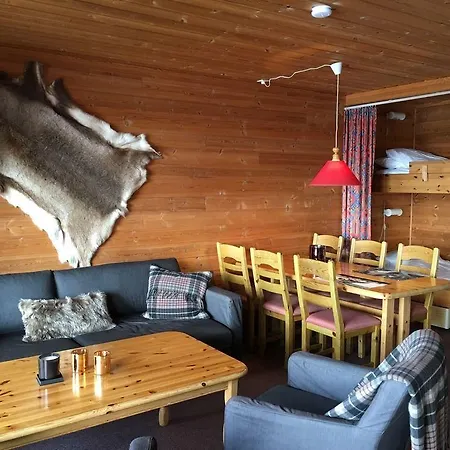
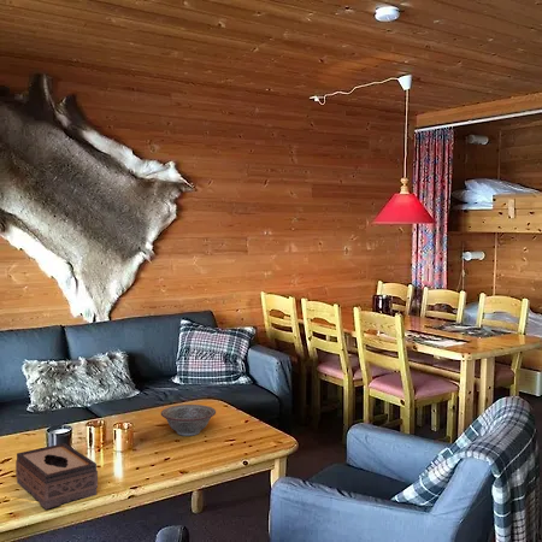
+ decorative bowl [160,403,217,437]
+ tissue box [14,442,99,511]
